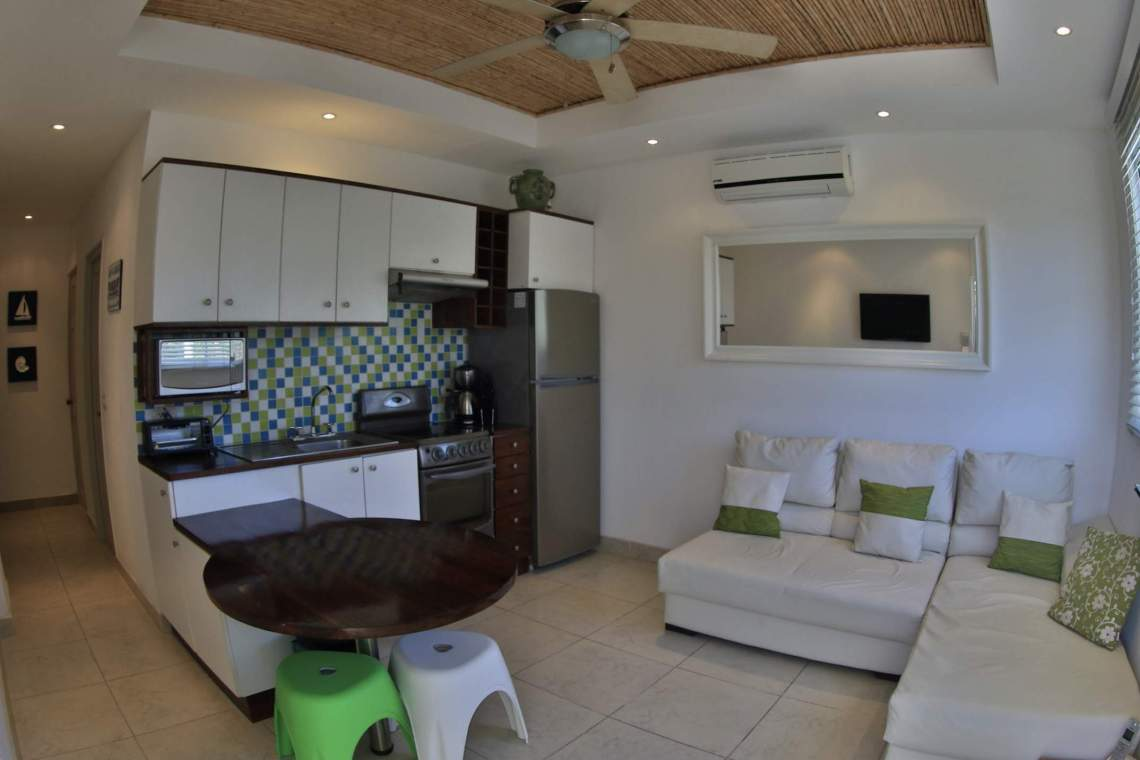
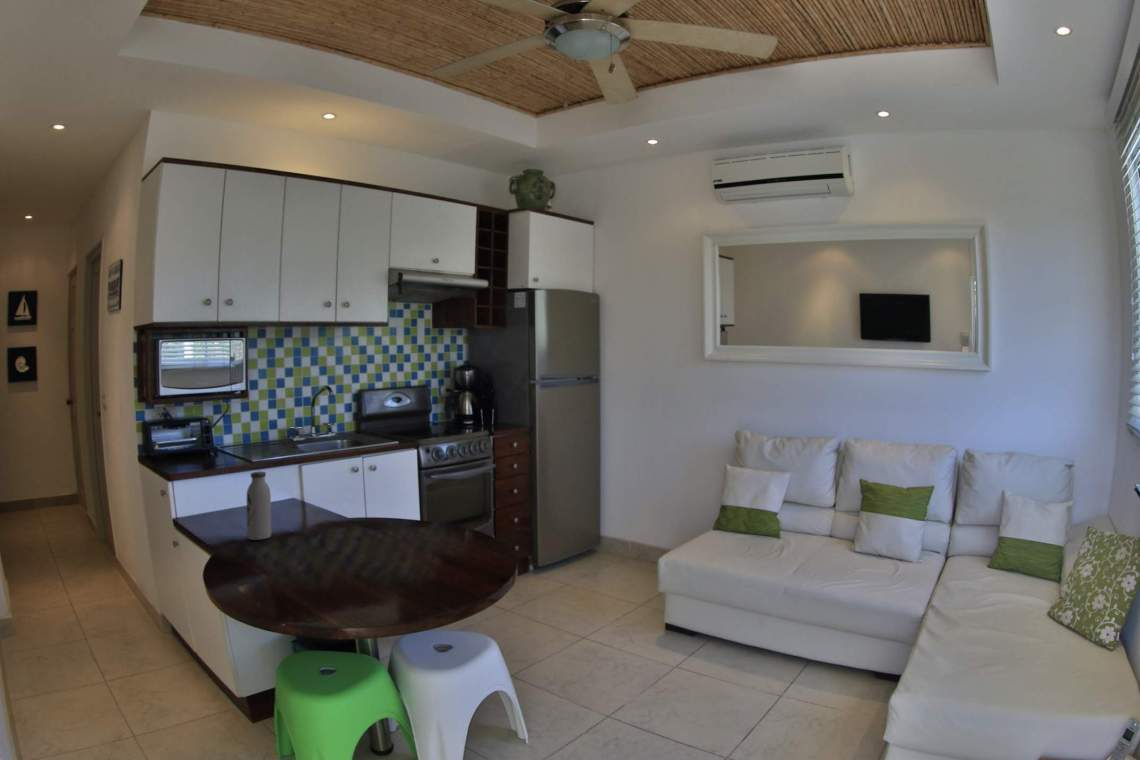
+ water bottle [246,471,272,541]
